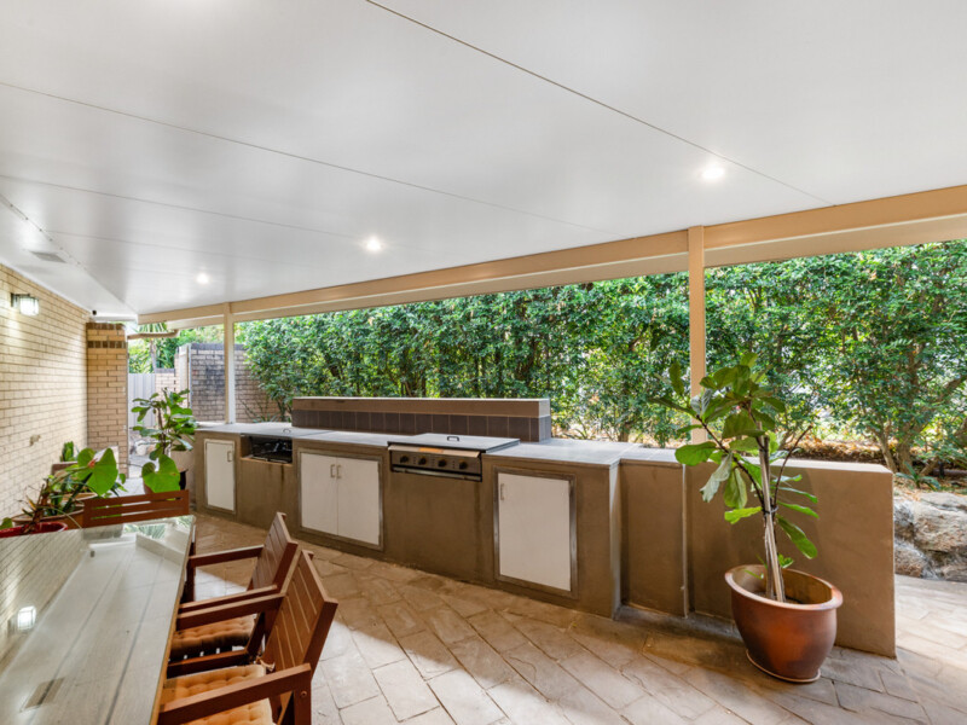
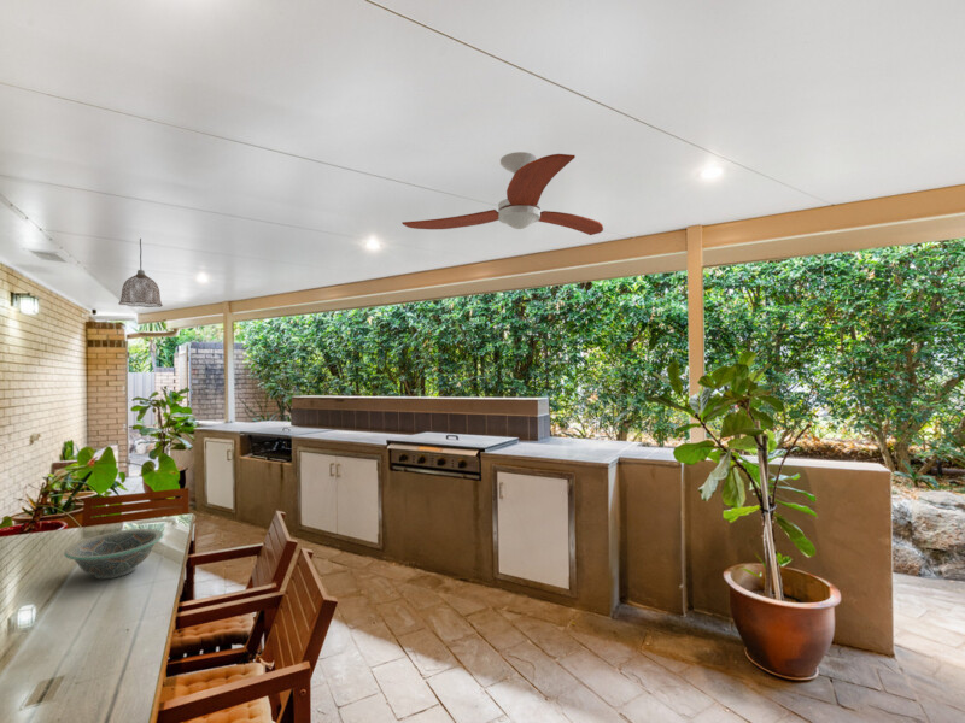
+ pendant lamp [118,237,164,308]
+ decorative bowl [63,528,164,580]
+ ceiling fan [400,151,604,236]
